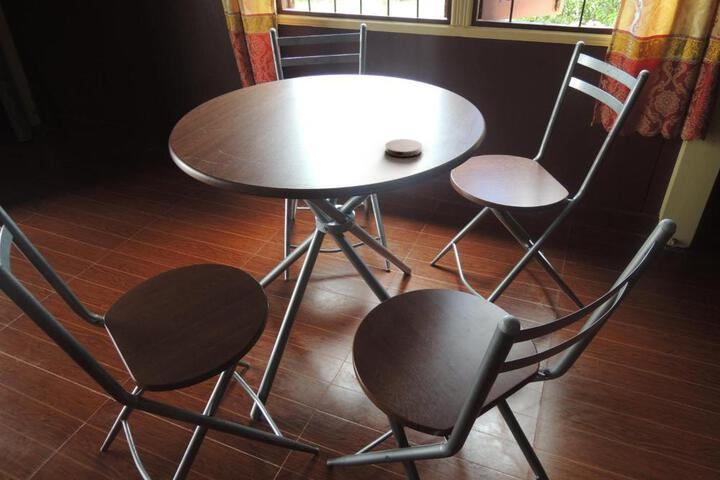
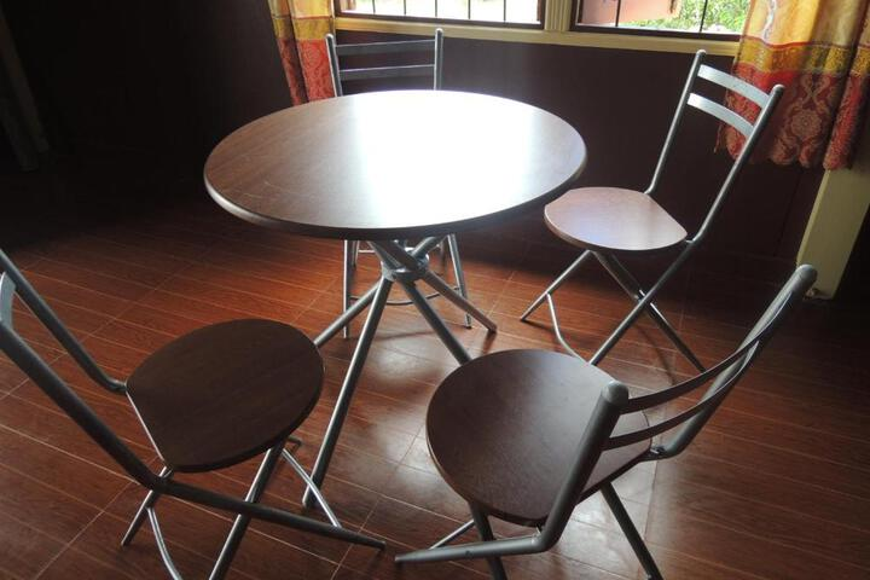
- coaster [384,138,423,158]
